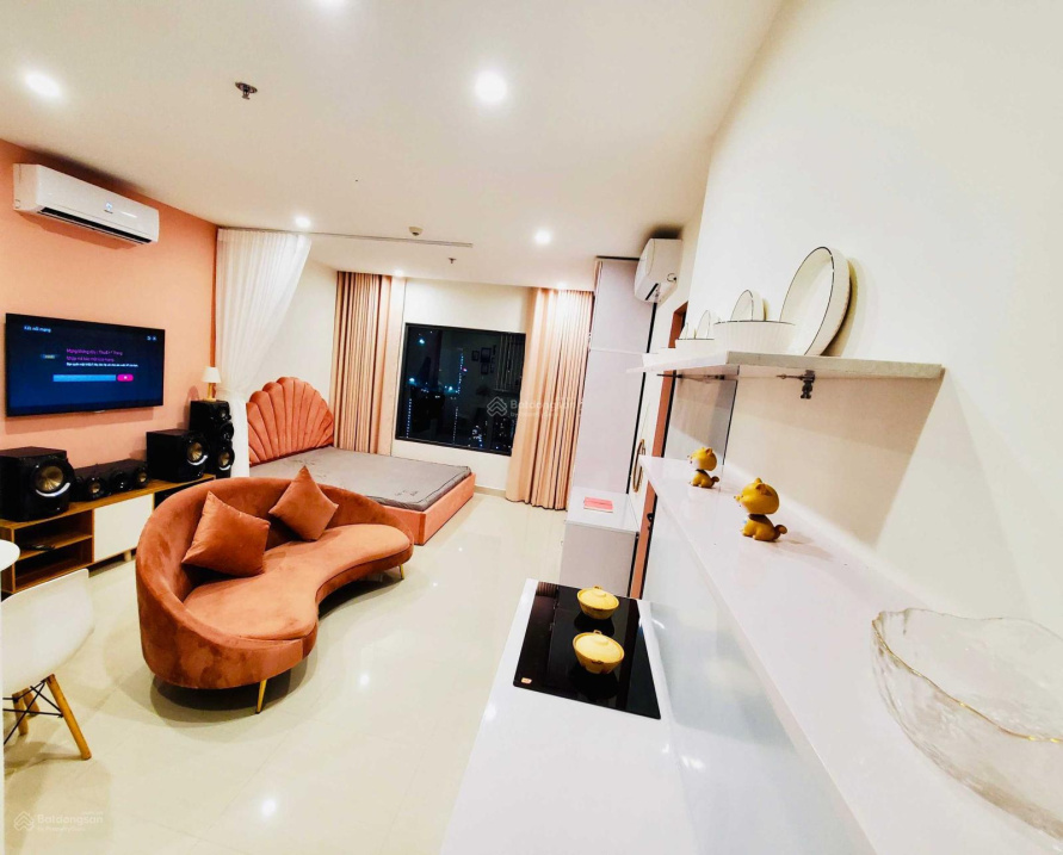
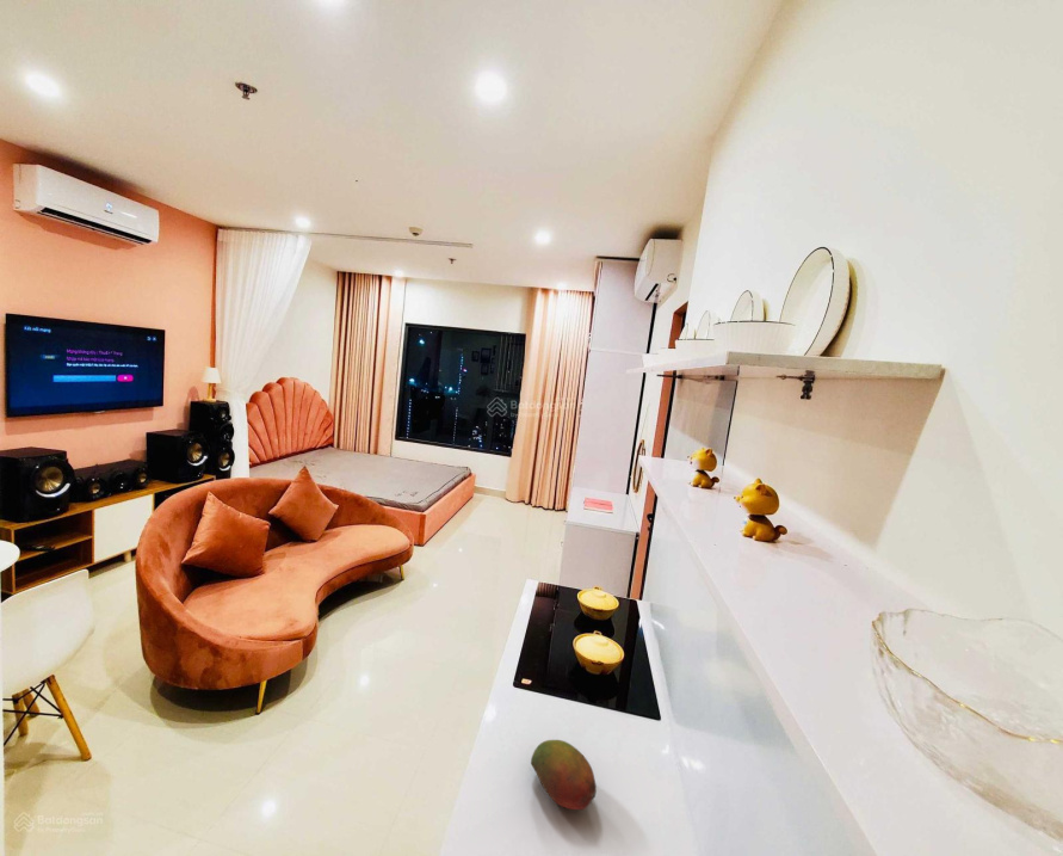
+ fruit [530,739,598,811]
